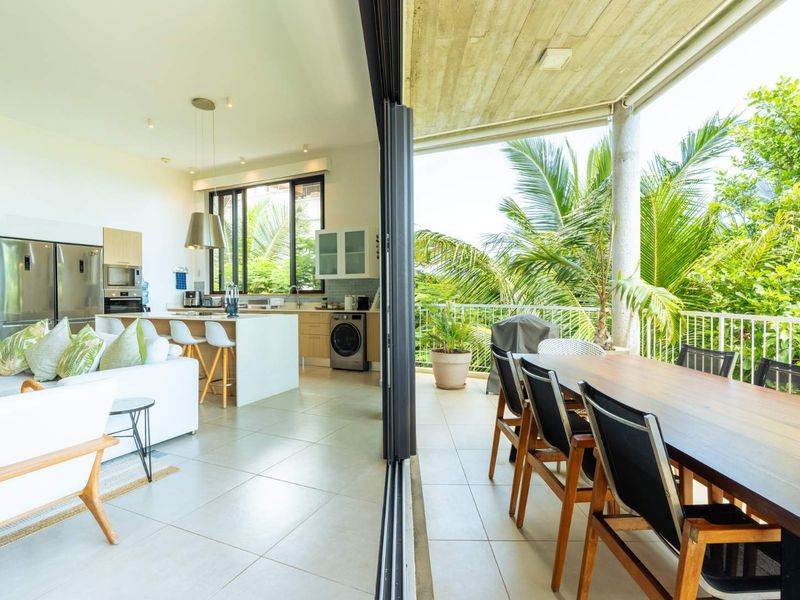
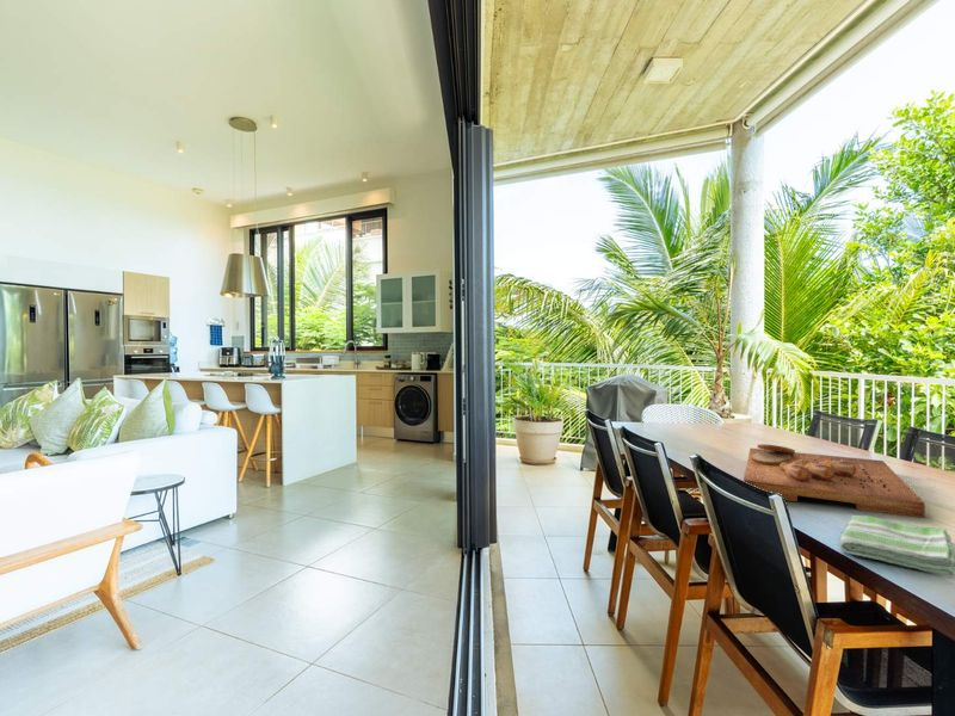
+ dish towel [837,514,955,579]
+ cutting board [743,443,926,519]
